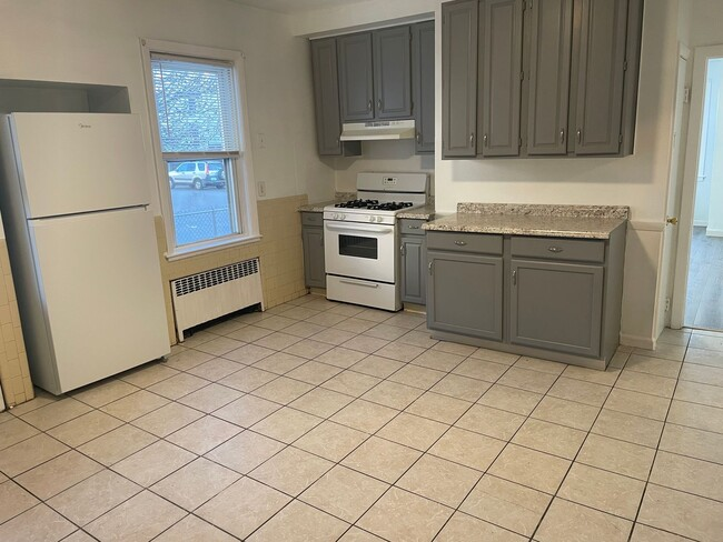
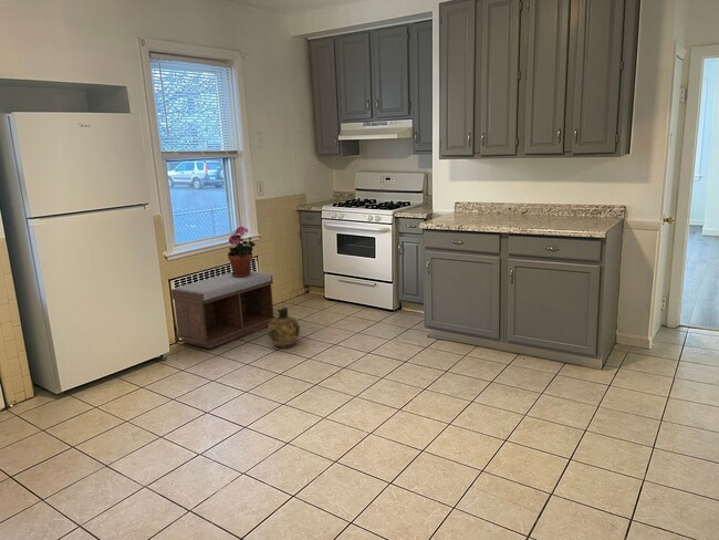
+ ceramic jug [267,307,301,350]
+ bench [170,270,277,350]
+ potted plant [227,226,257,277]
